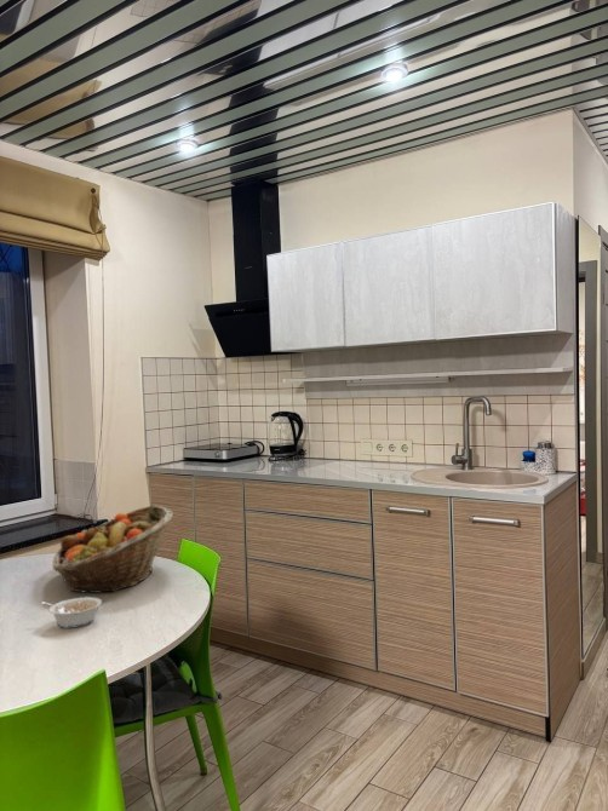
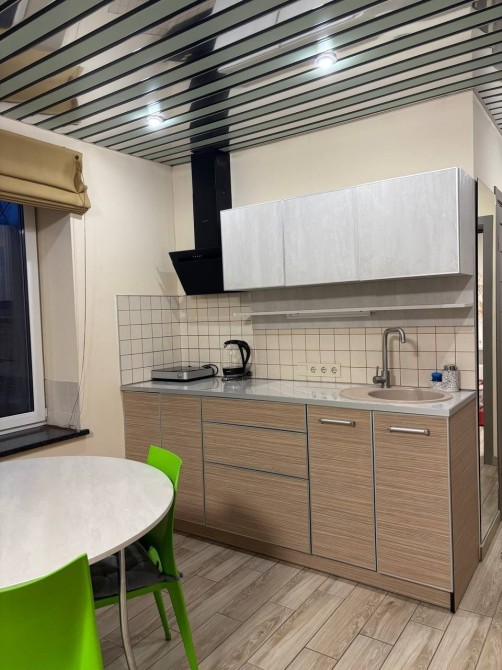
- fruit basket [51,504,174,594]
- legume [41,596,103,629]
